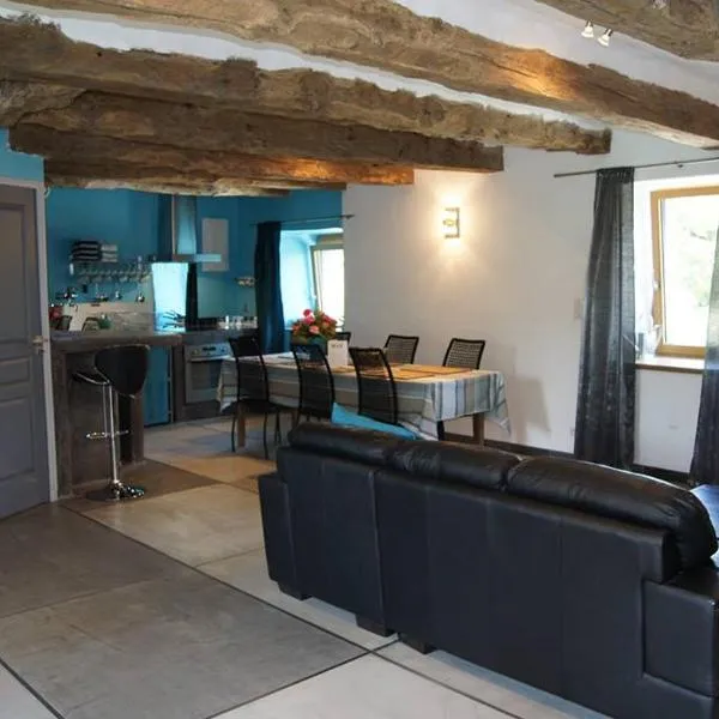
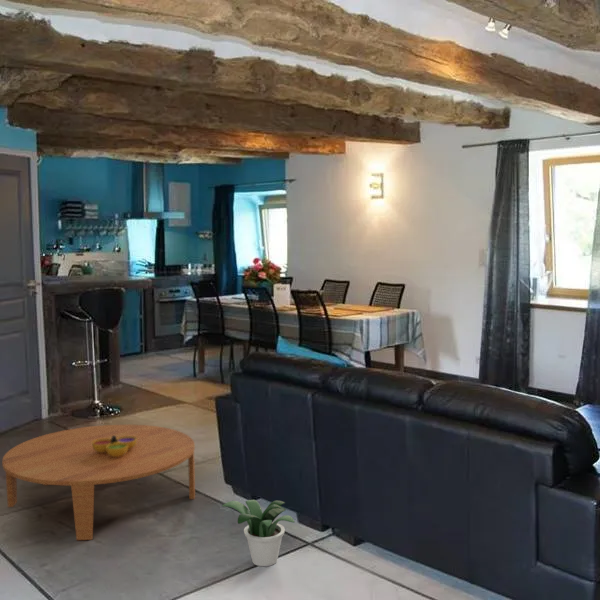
+ potted plant [221,499,296,567]
+ decorative bowl [92,436,137,458]
+ coffee table [1,424,196,541]
